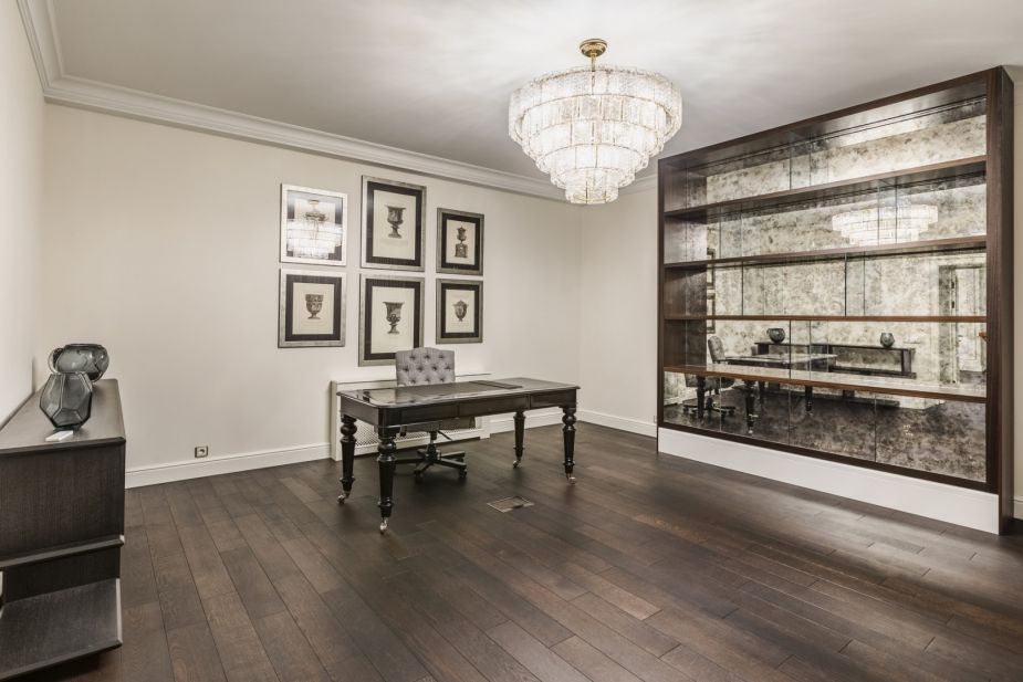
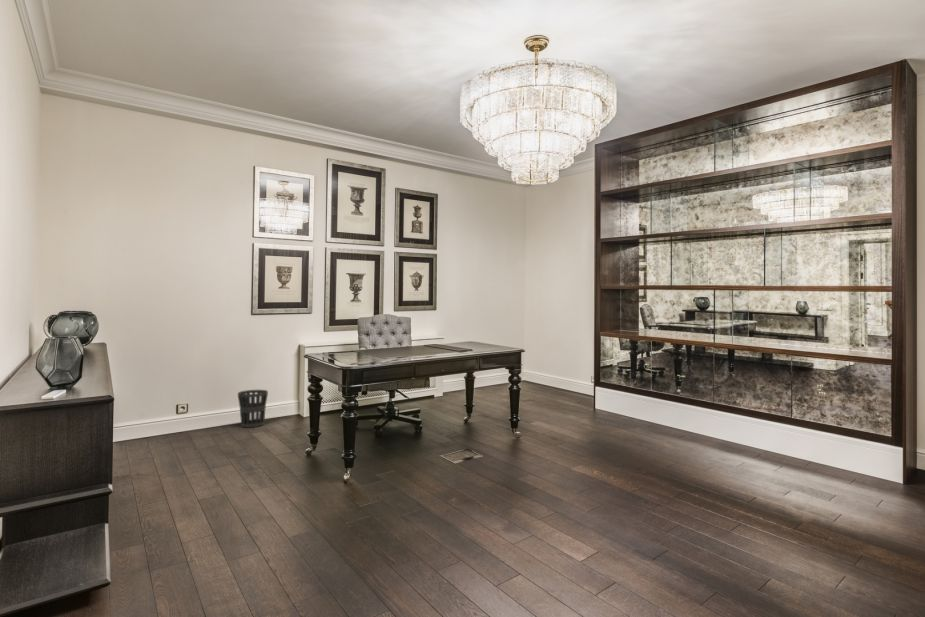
+ wastebasket [237,389,269,428]
